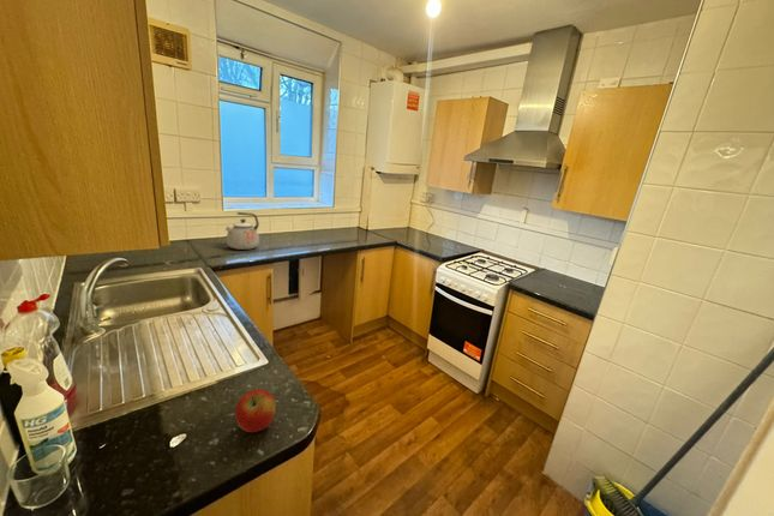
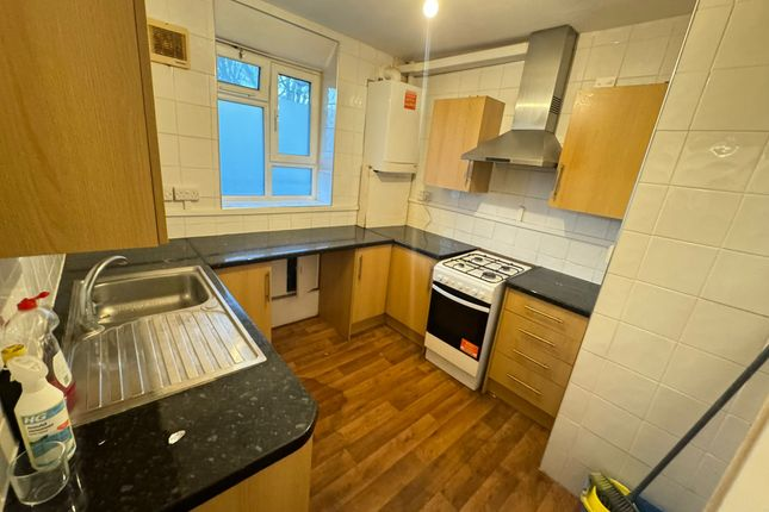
- kettle [224,211,260,251]
- apple [234,388,277,433]
